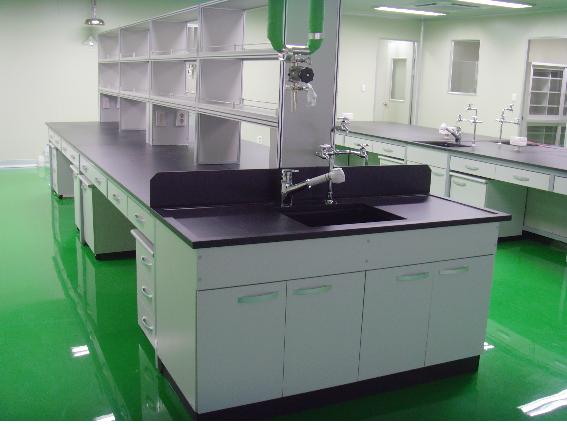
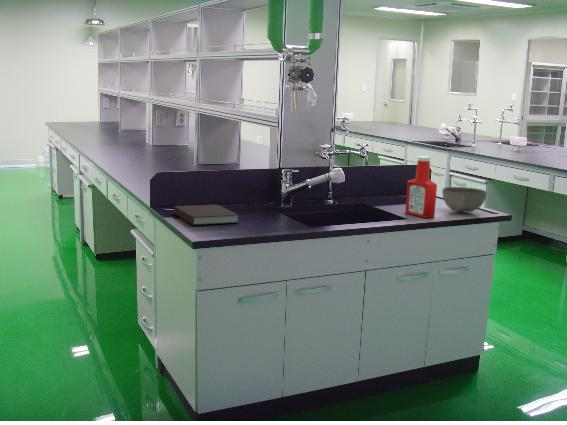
+ notebook [173,204,240,226]
+ soap bottle [404,155,438,219]
+ bowl [441,186,488,213]
